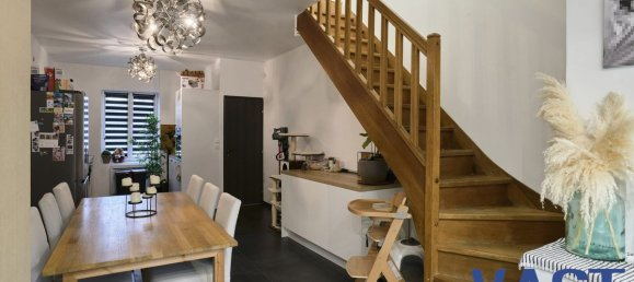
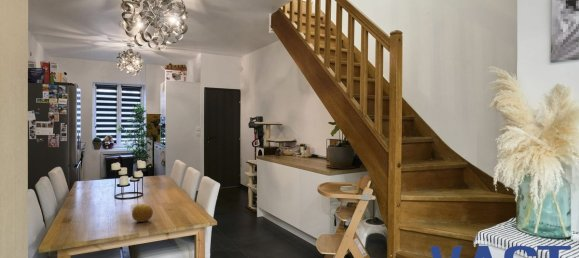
+ fruit [131,203,154,223]
